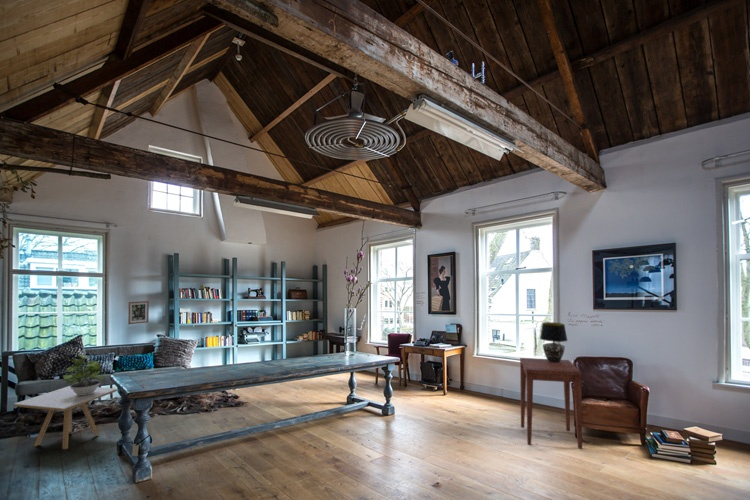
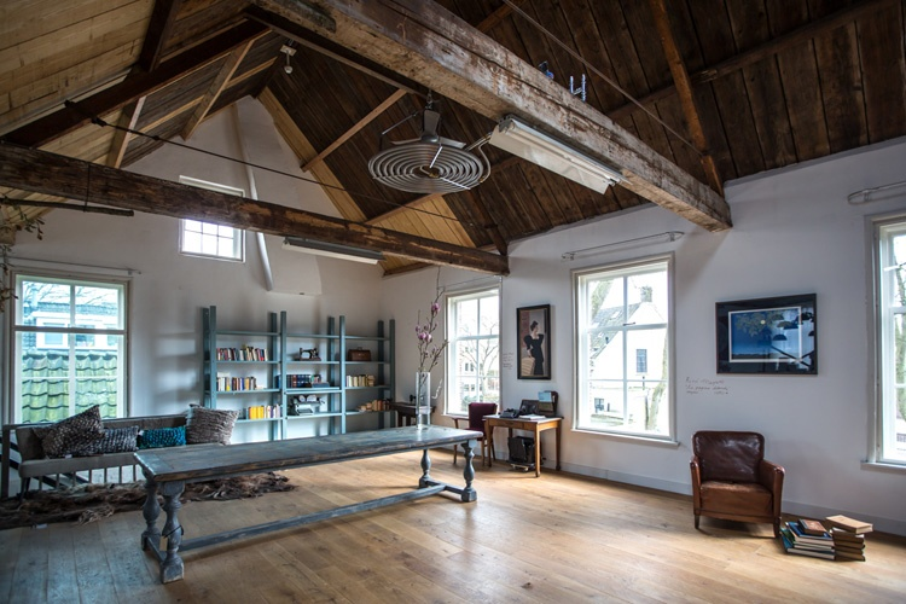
- side table [13,385,118,450]
- wall art [127,300,150,325]
- potted plant [62,353,107,395]
- table lamp [539,321,568,363]
- side table [519,357,583,450]
